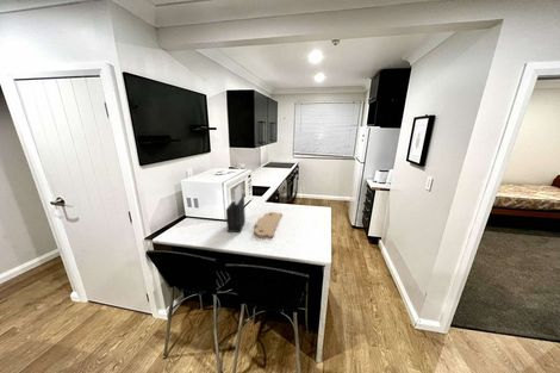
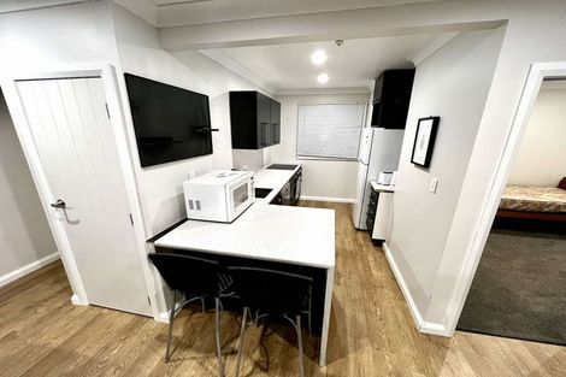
- knife block [225,184,247,234]
- cutting board [253,211,284,240]
